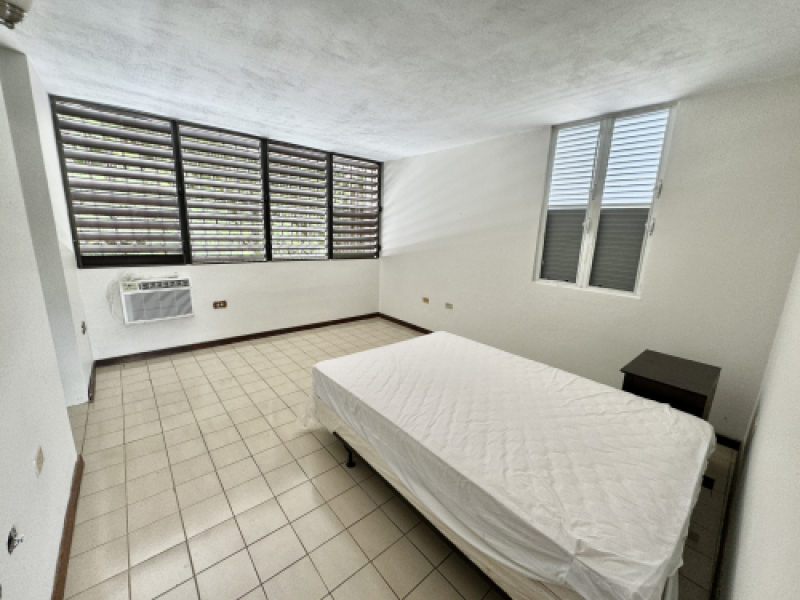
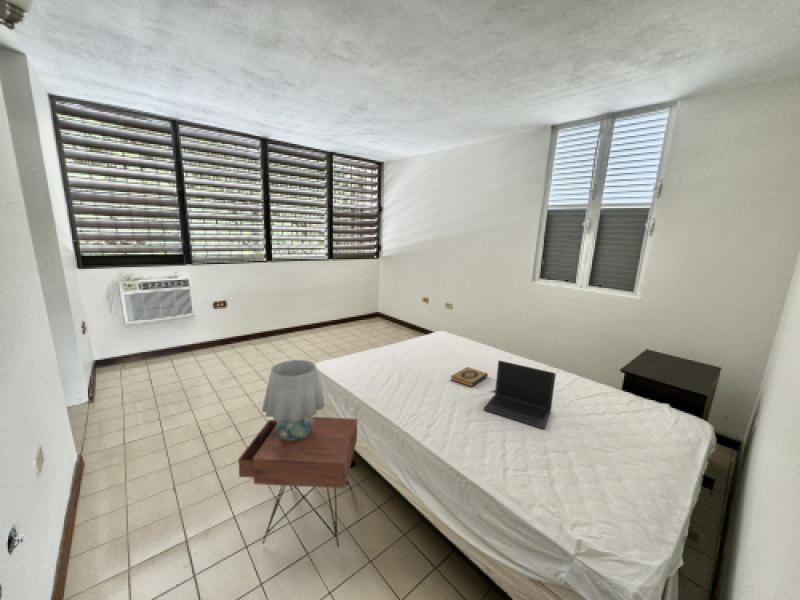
+ table lamp [261,359,326,441]
+ nightstand [237,416,358,548]
+ laptop [483,359,557,430]
+ hardback book [450,366,489,388]
